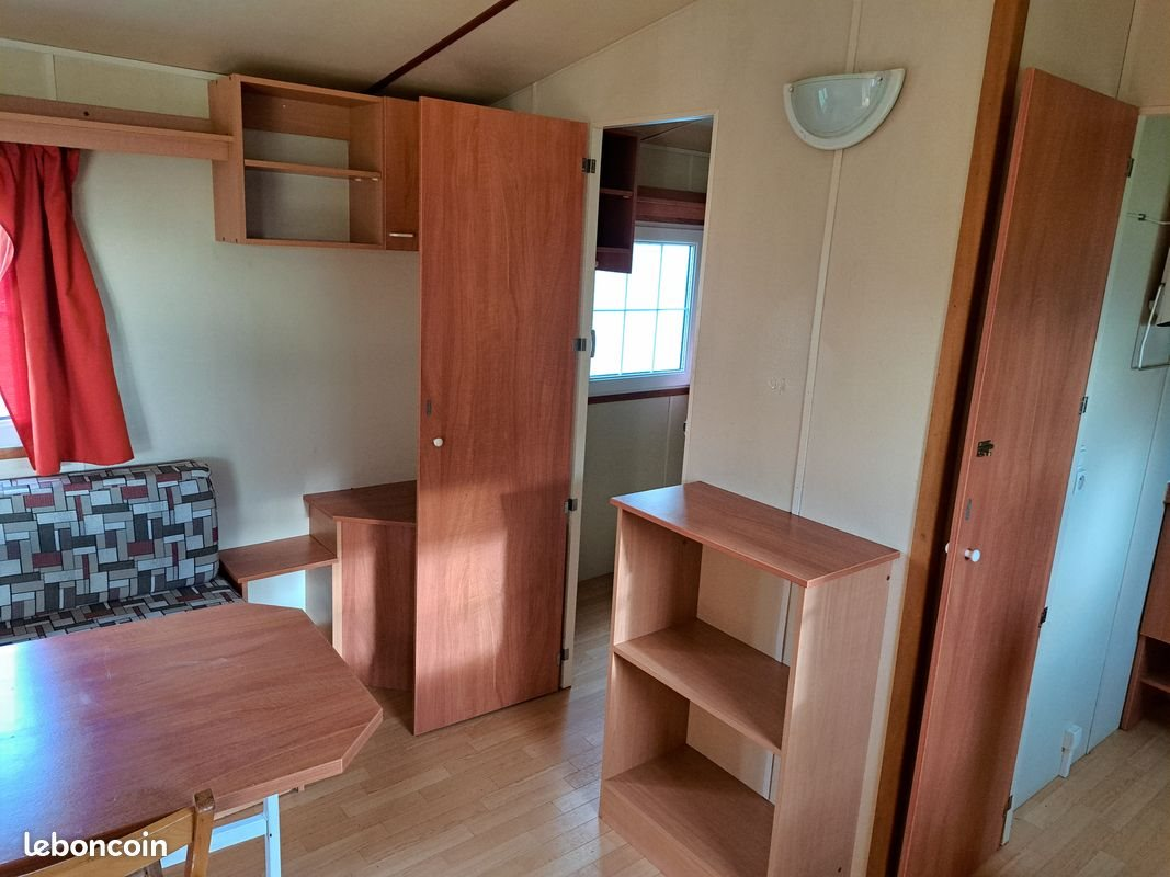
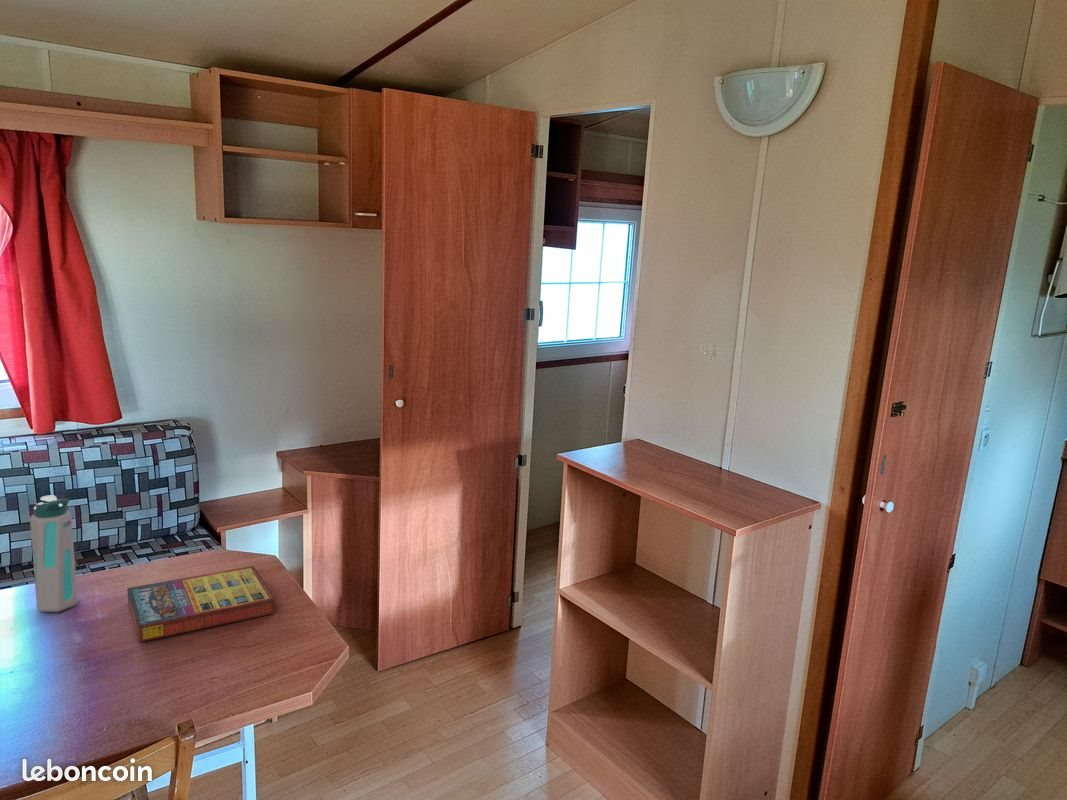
+ water bottle [29,494,79,613]
+ game compilation box [126,565,276,643]
